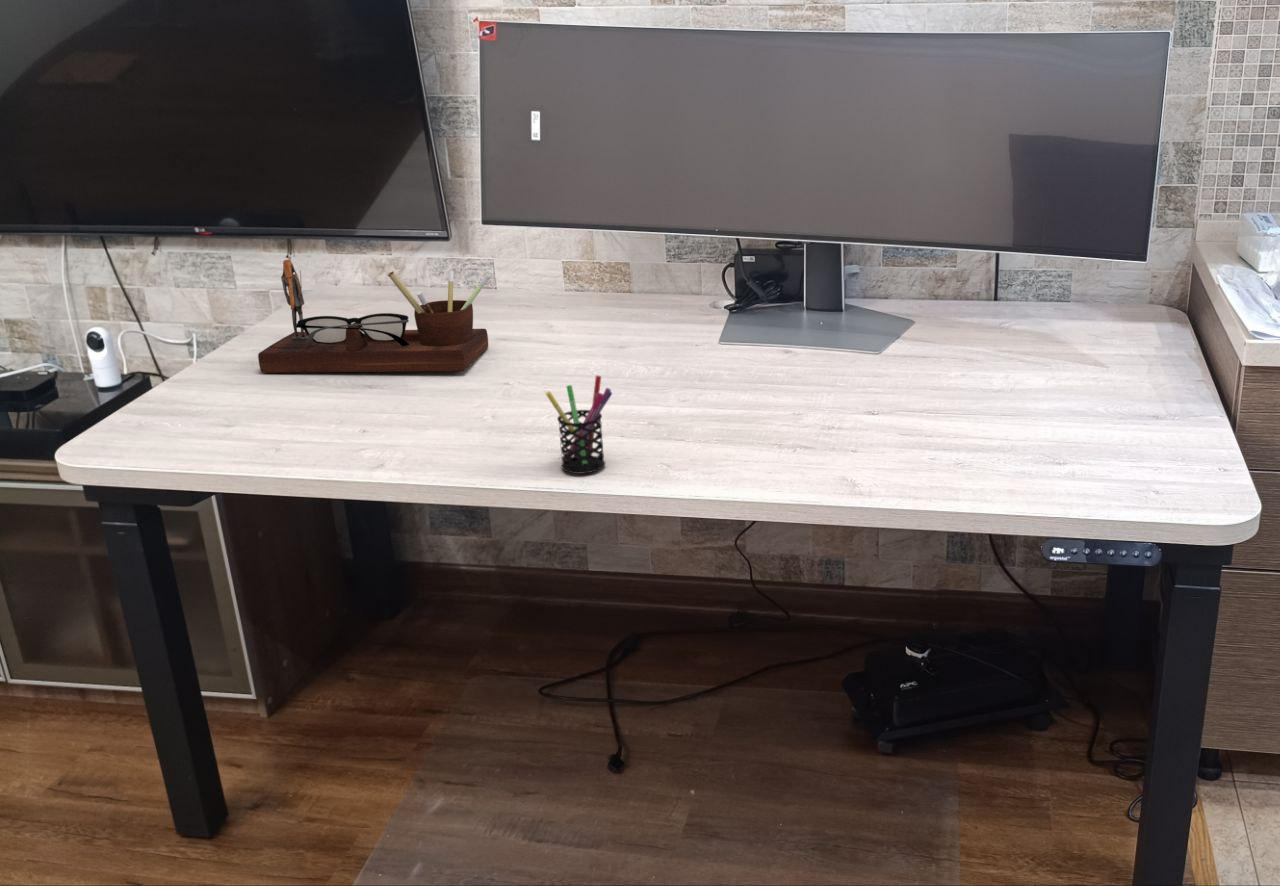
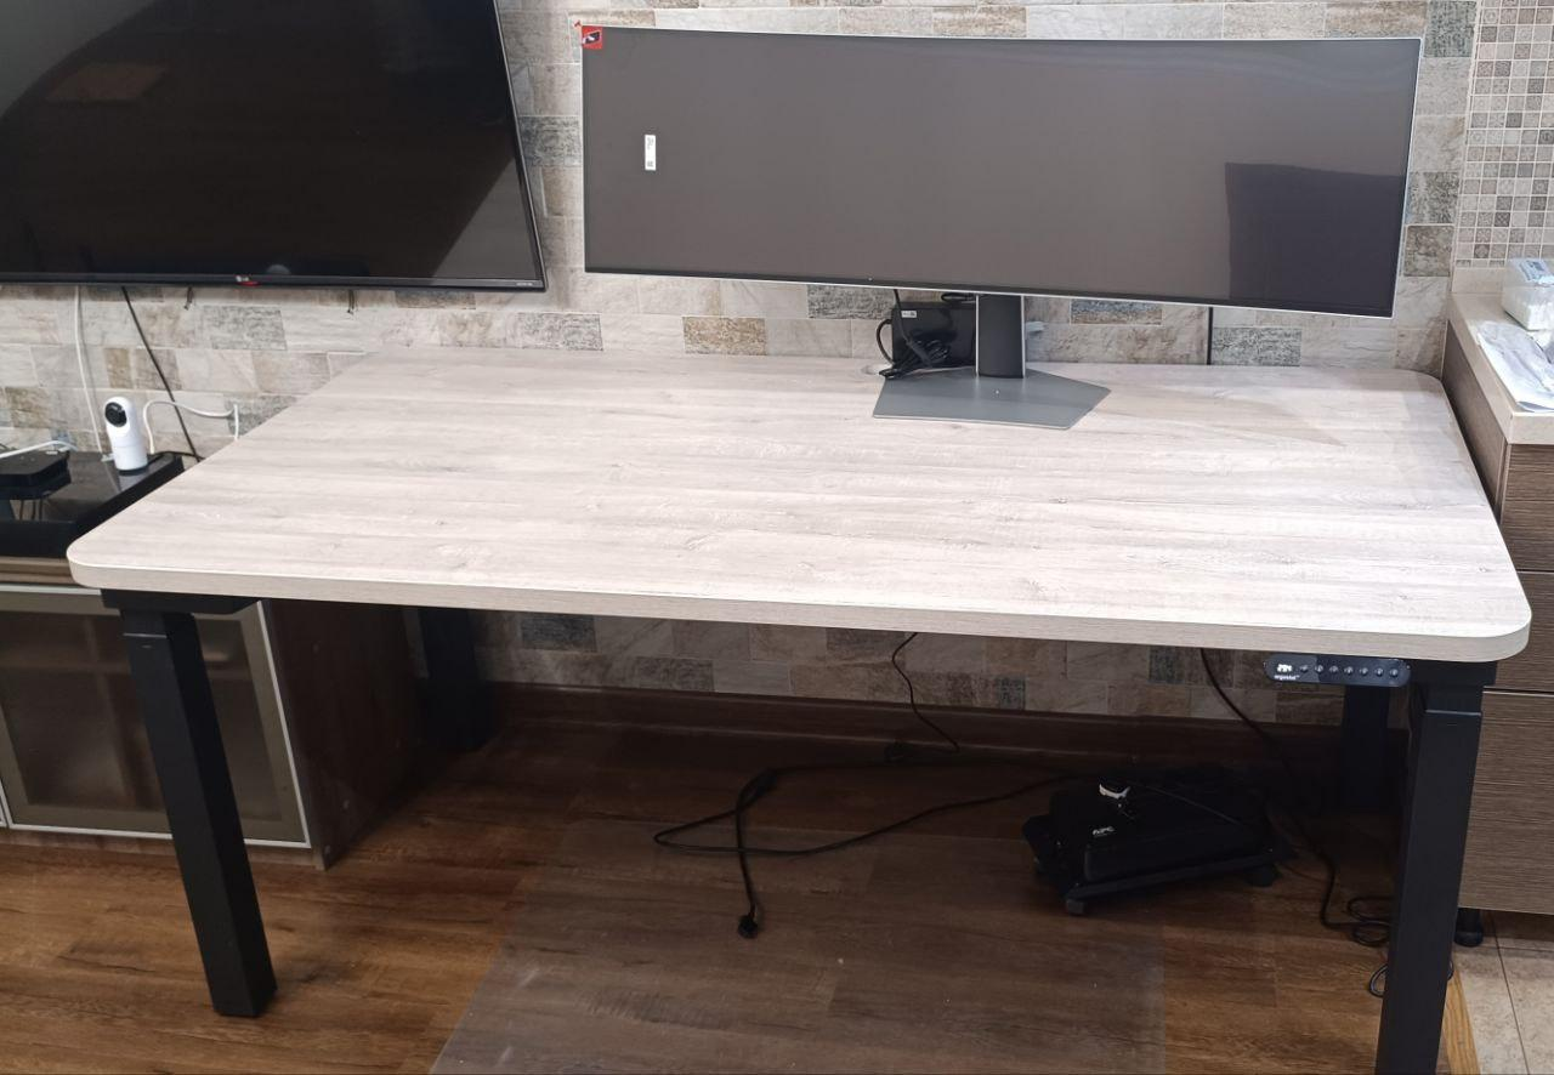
- desk organizer [257,258,491,374]
- pen holder [545,374,613,475]
